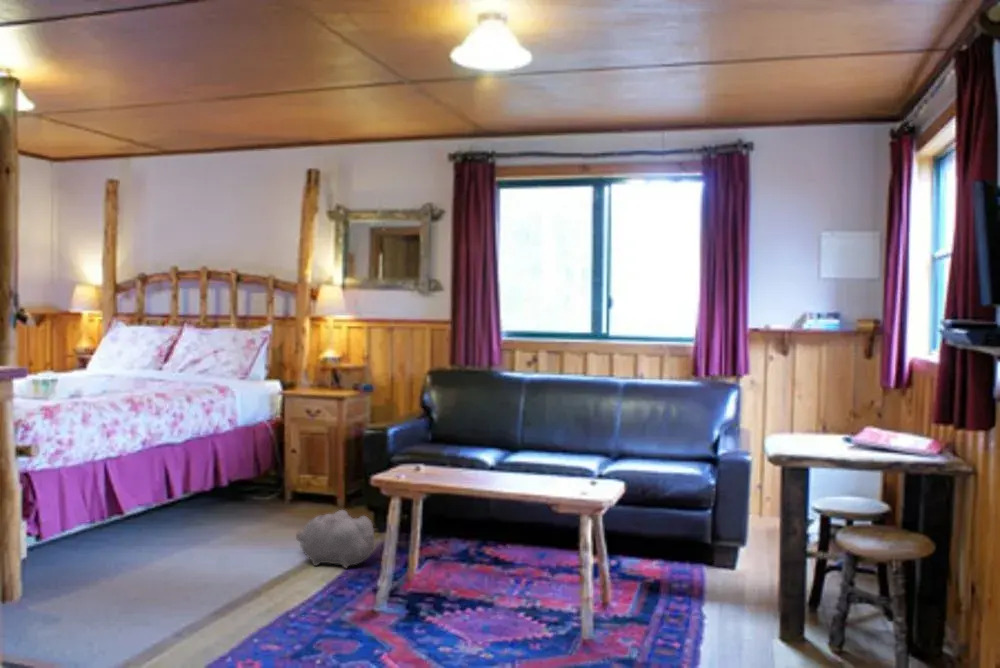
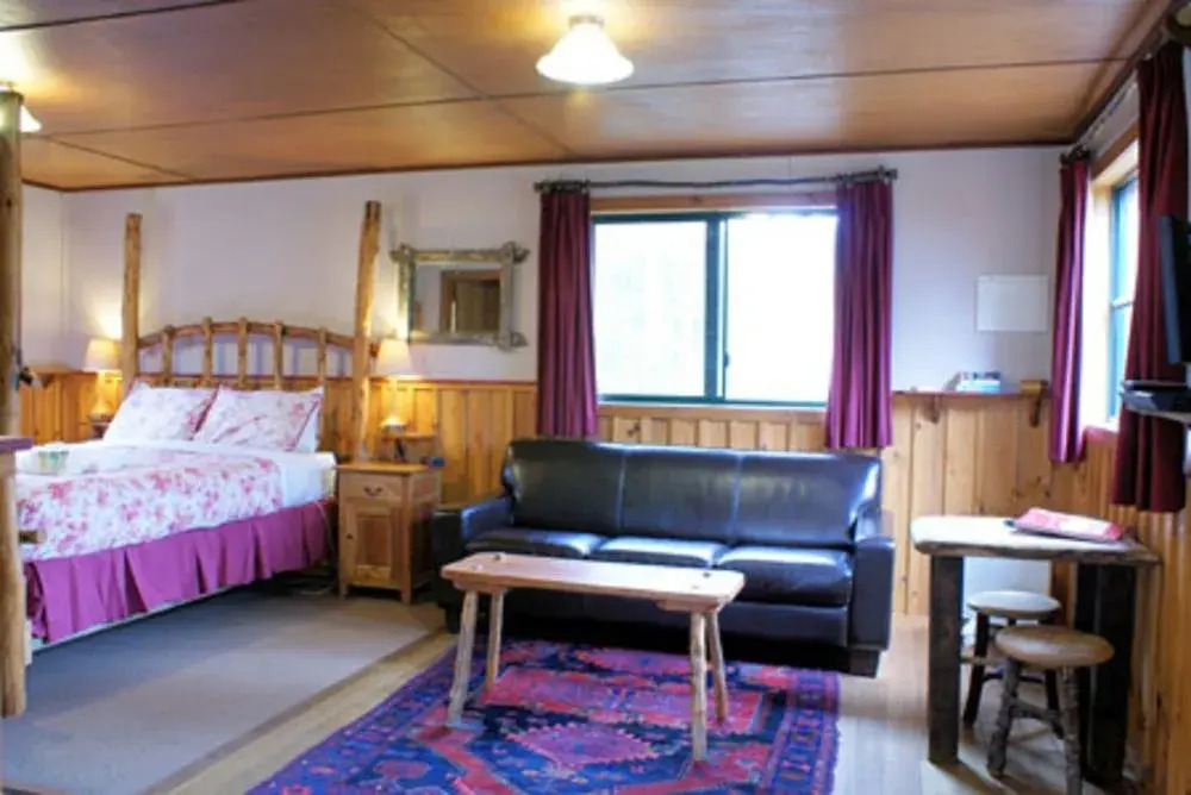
- plush toy [295,509,379,569]
